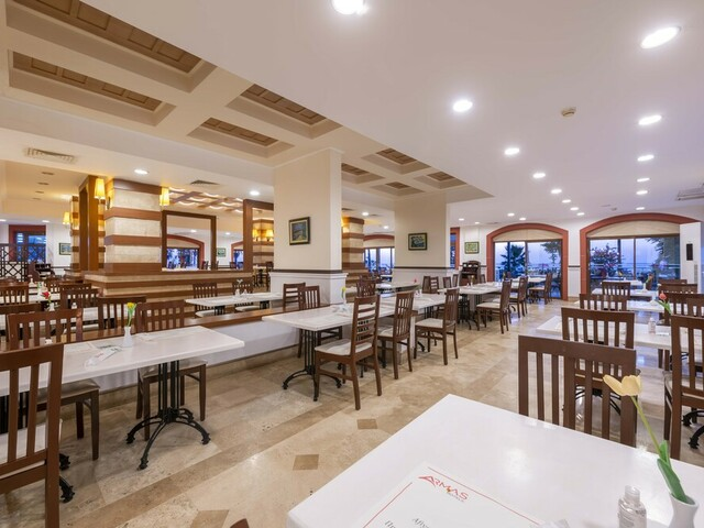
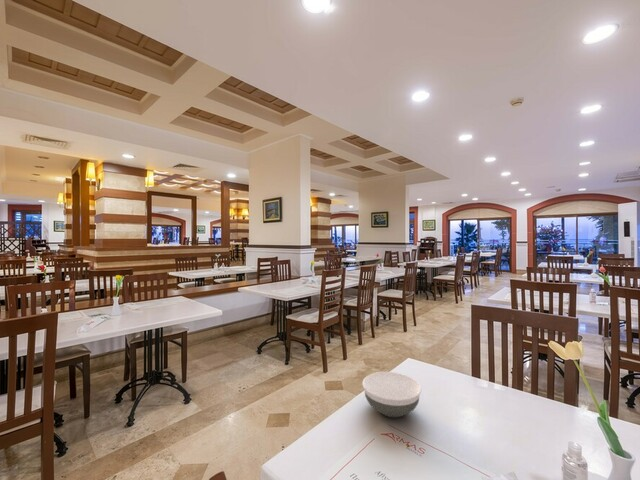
+ bowl [361,371,423,418]
